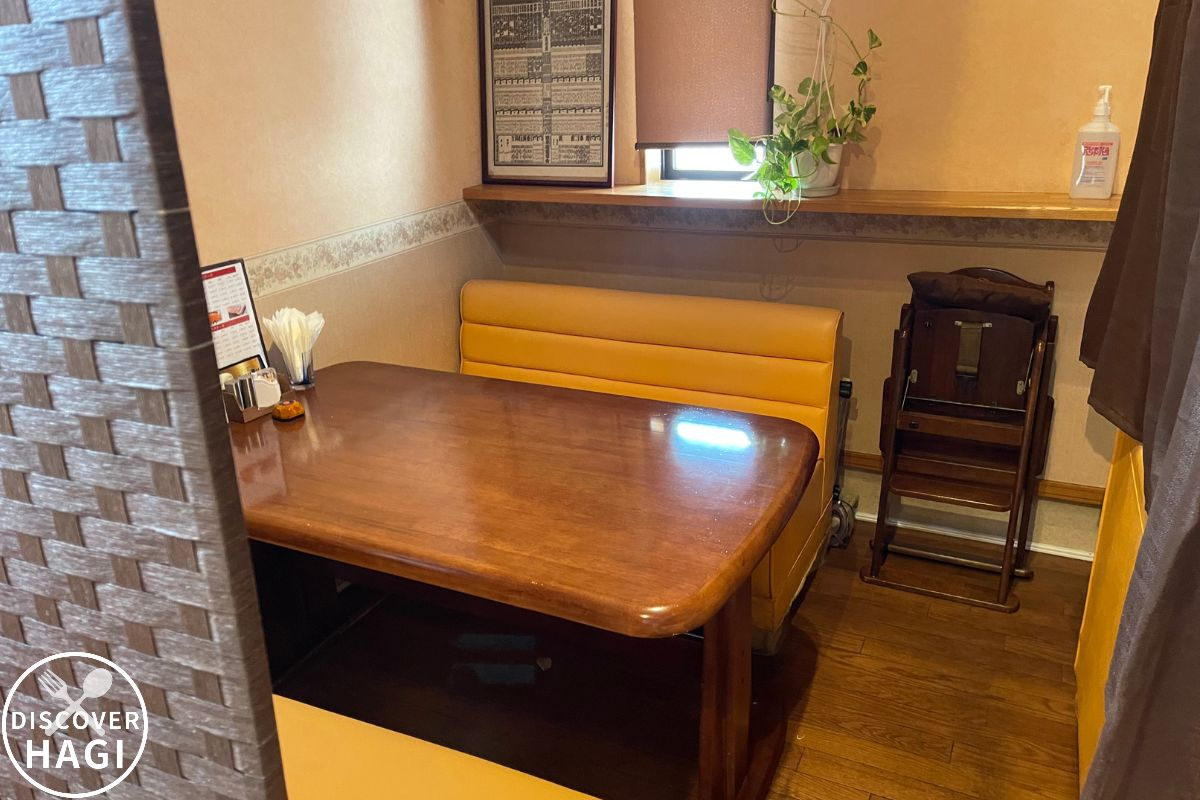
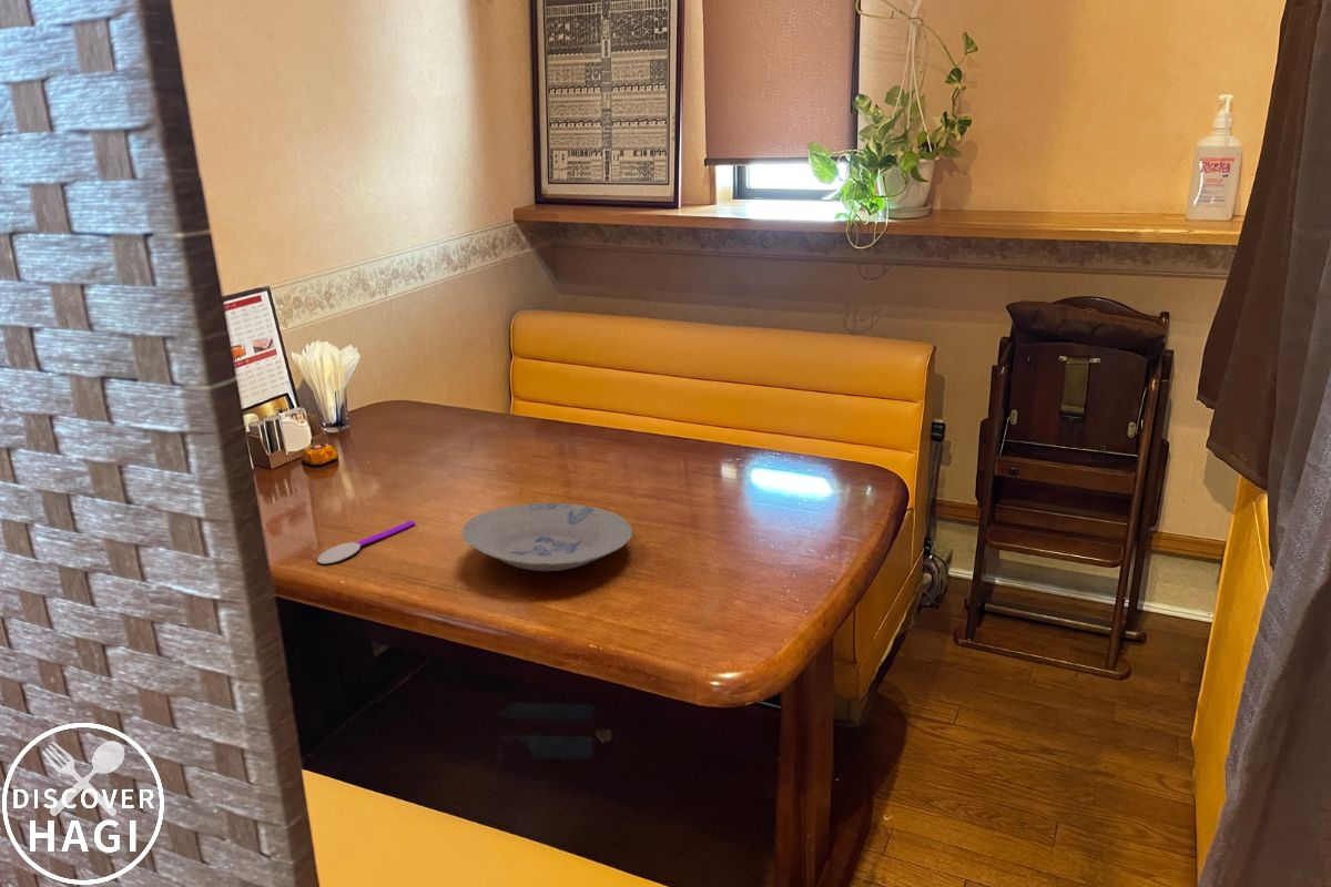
+ spoon [316,520,416,565]
+ bowl [460,501,633,572]
